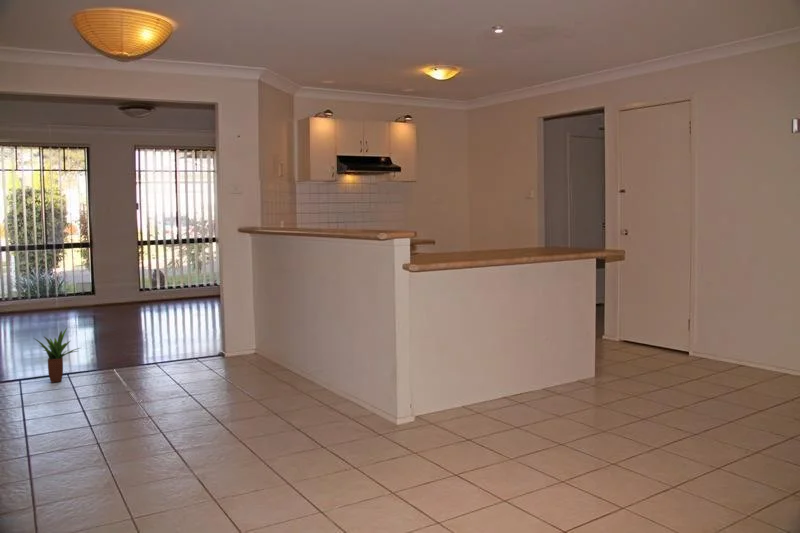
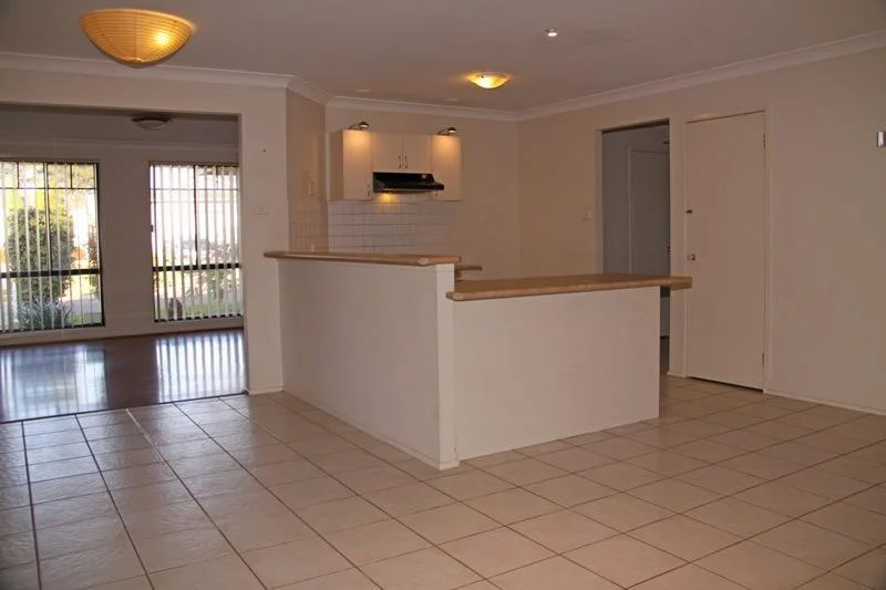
- potted plant [33,327,81,384]
